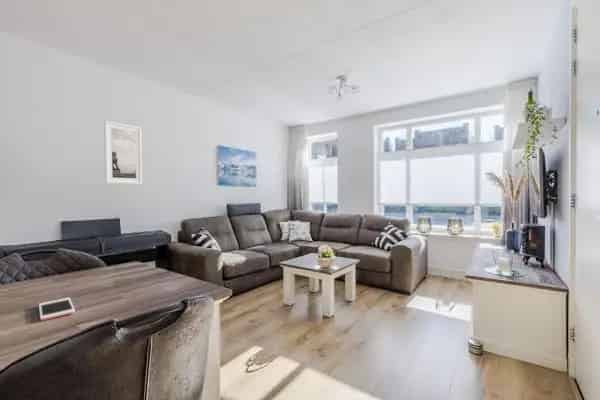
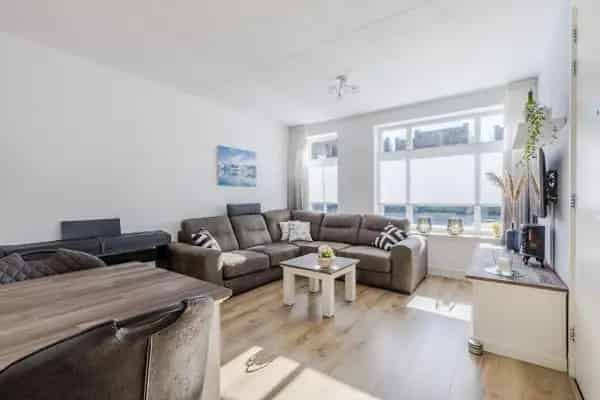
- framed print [103,120,143,185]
- cell phone [38,297,76,322]
